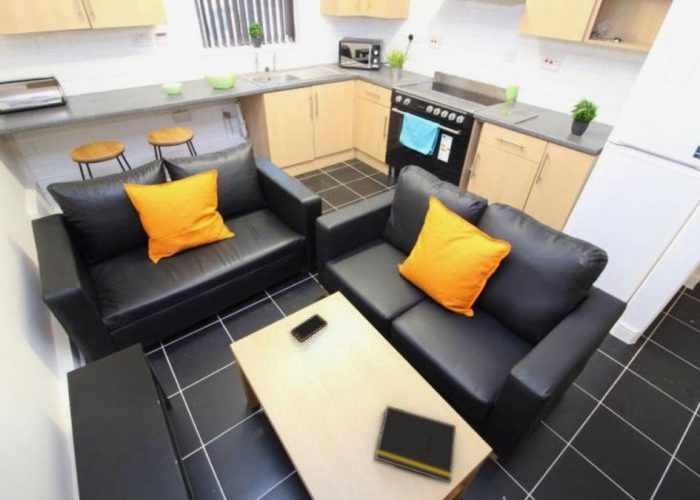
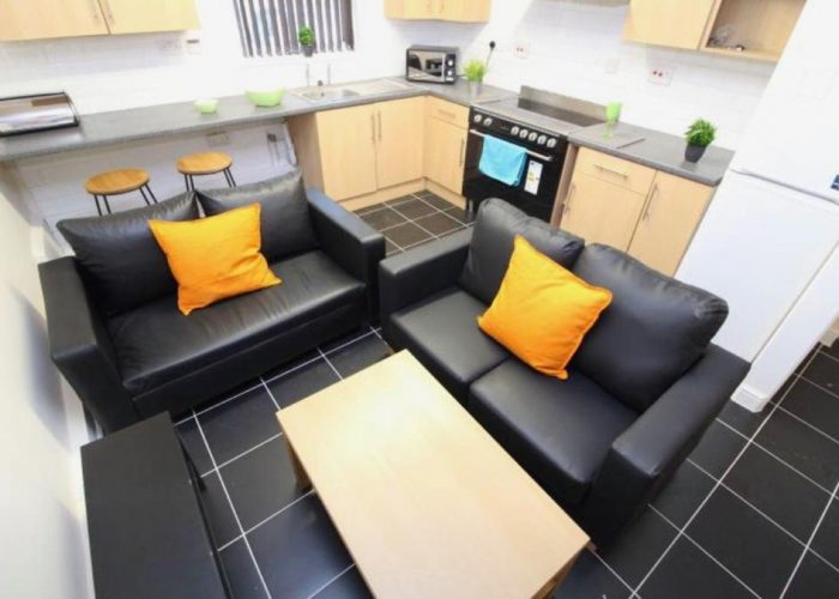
- notepad [374,405,457,484]
- cell phone [290,313,328,342]
